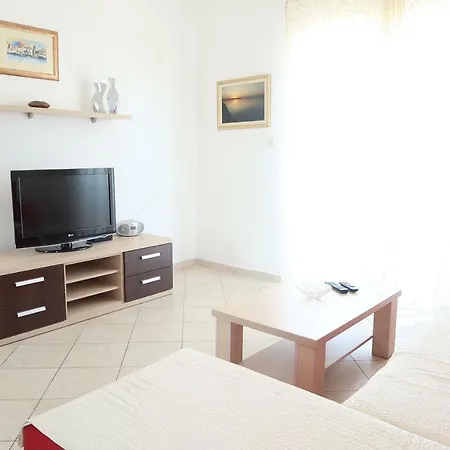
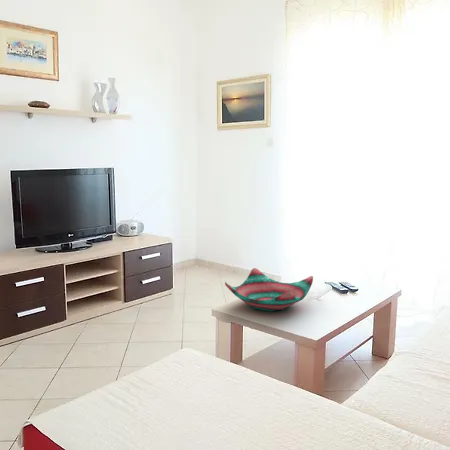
+ decorative bowl [224,267,314,312]
